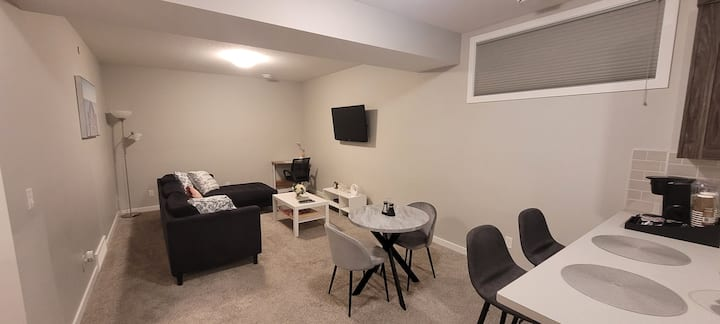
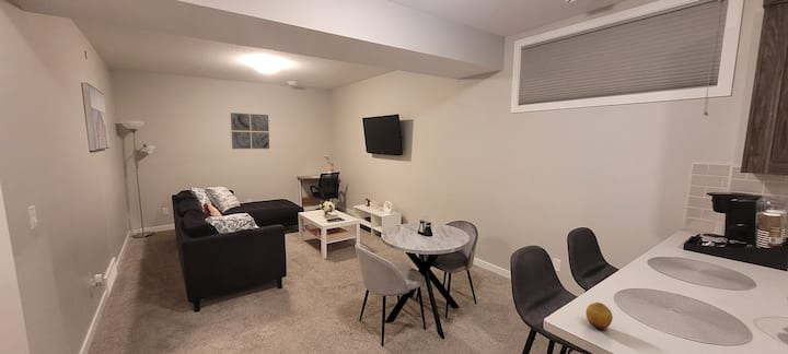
+ fruit [586,302,614,330]
+ wall art [230,111,270,150]
